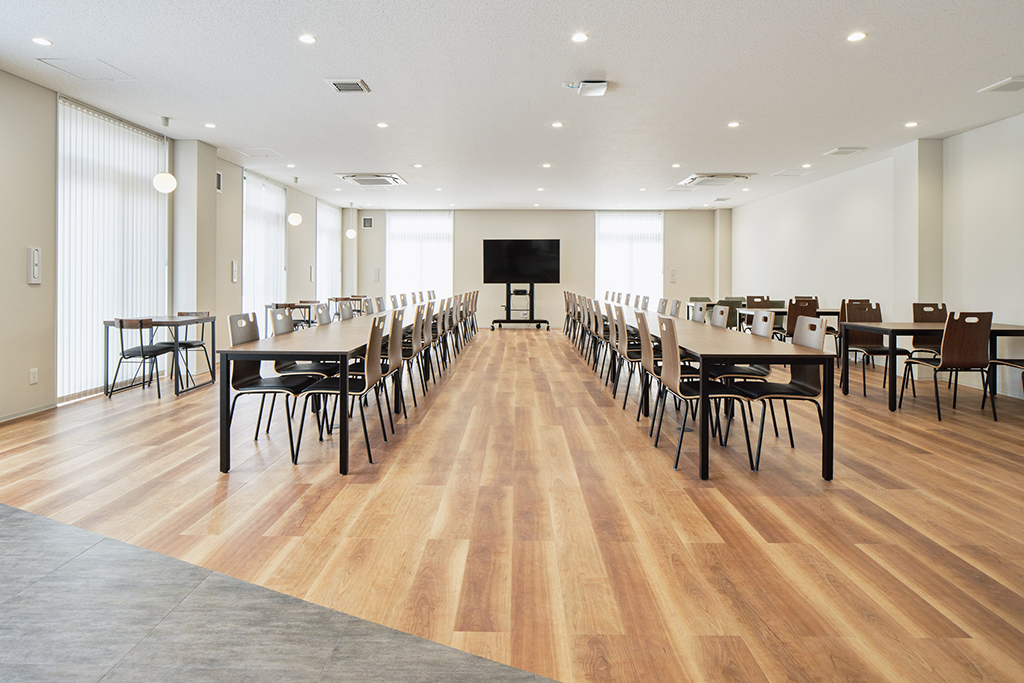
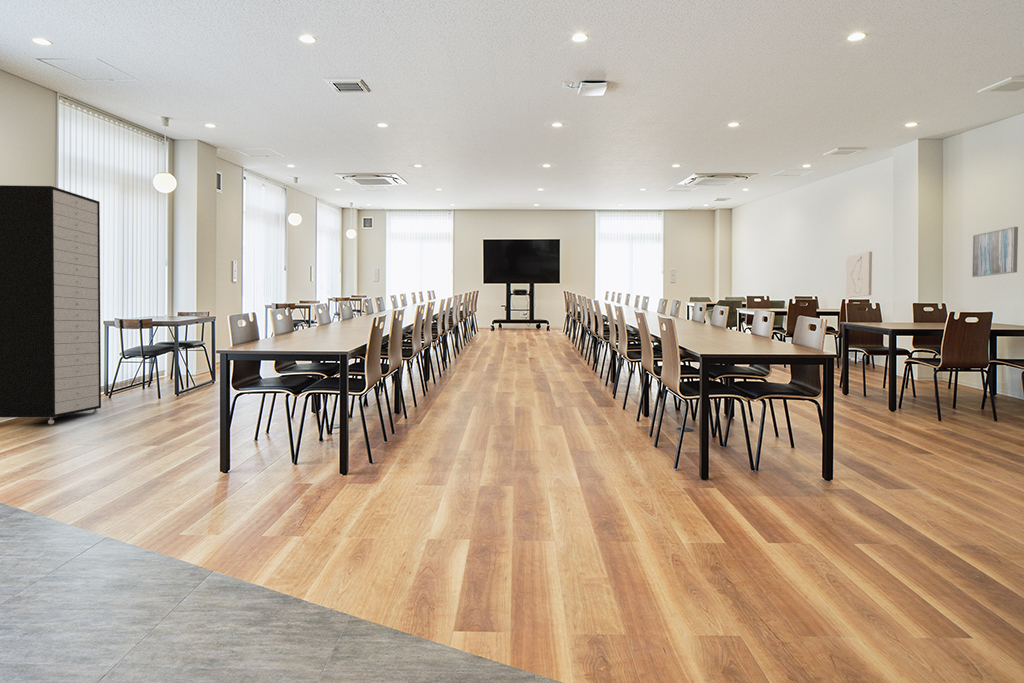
+ storage cabinet [0,184,102,425]
+ wall art [971,226,1019,278]
+ wall art [845,251,873,298]
